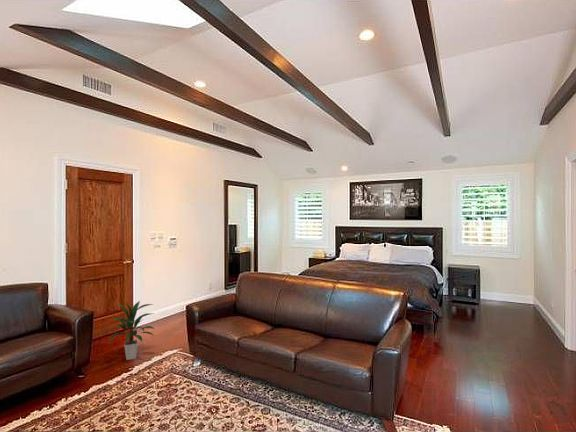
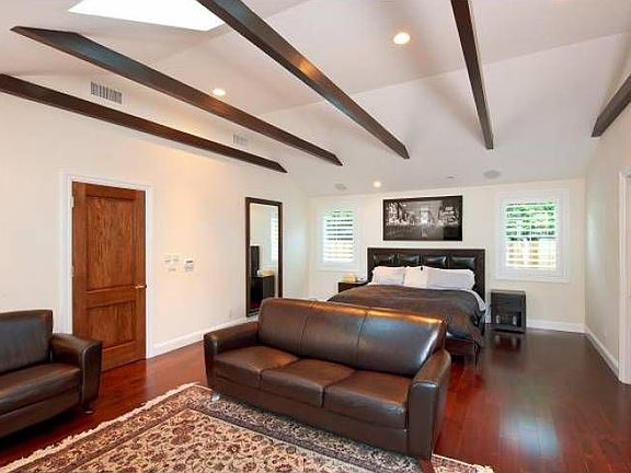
- indoor plant [107,300,156,361]
